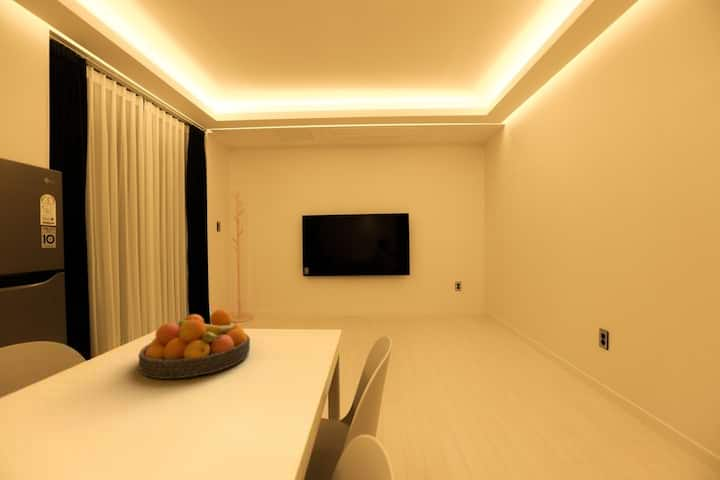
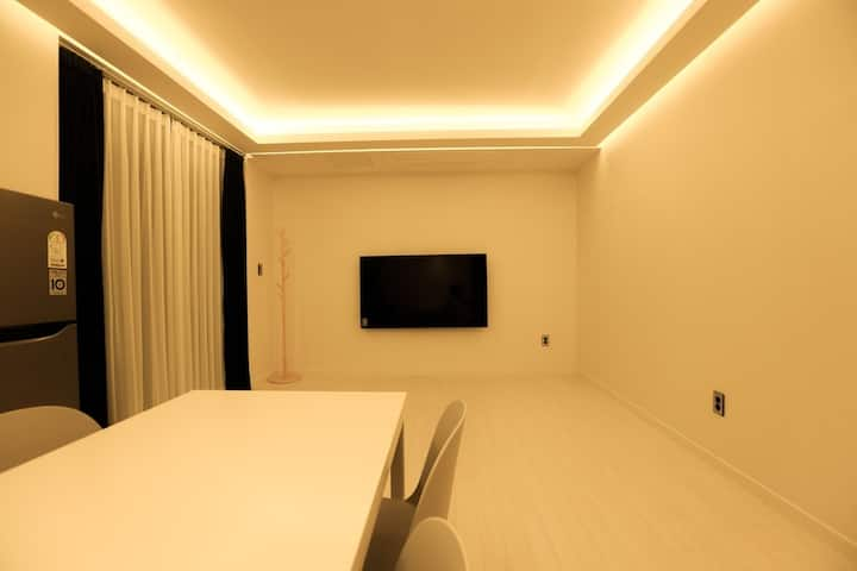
- fruit bowl [138,308,251,380]
